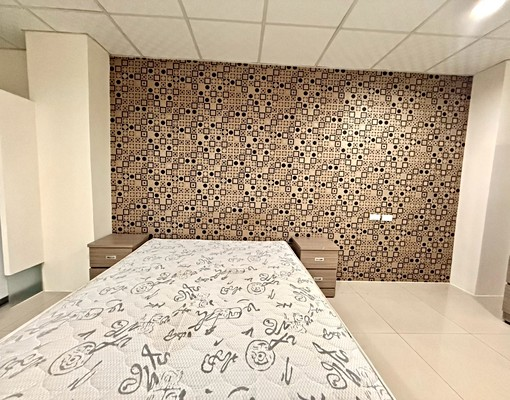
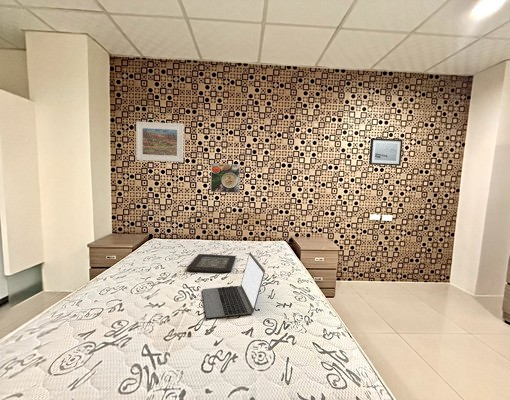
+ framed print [135,121,185,163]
+ decorative tray [186,253,237,274]
+ wall art [368,137,404,167]
+ laptop [202,252,266,319]
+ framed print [210,163,241,194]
